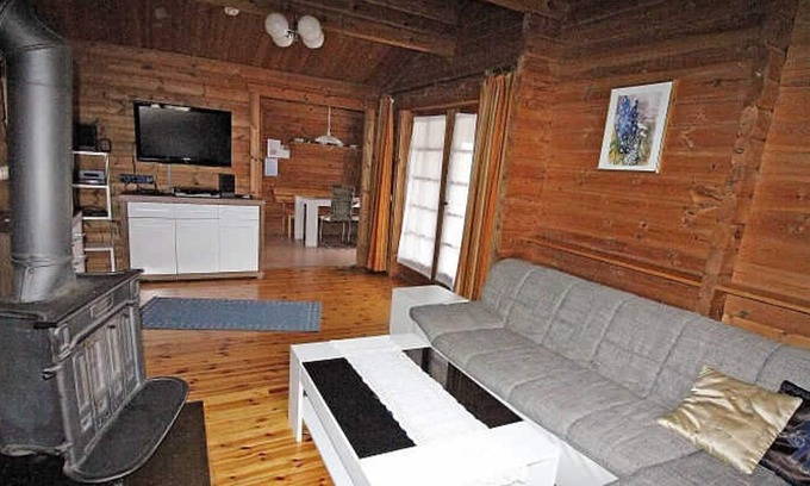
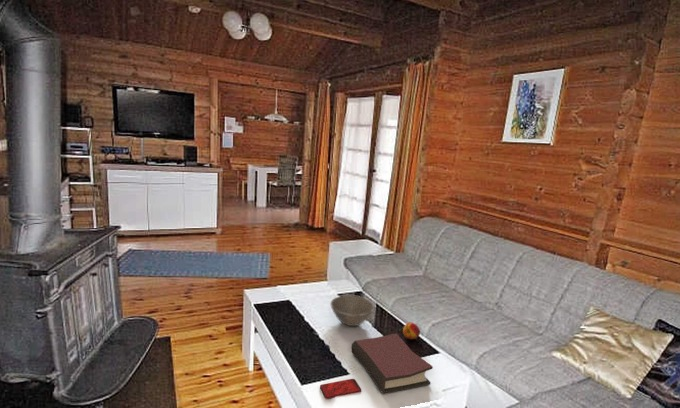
+ fruit [402,321,421,340]
+ hardback book [350,332,434,395]
+ smartphone [319,378,362,400]
+ bowl [329,294,375,327]
